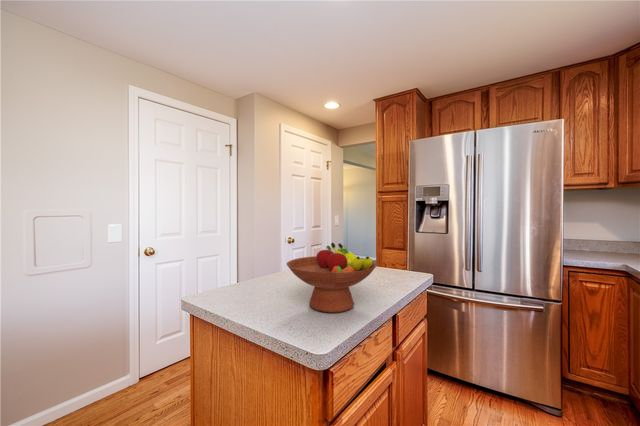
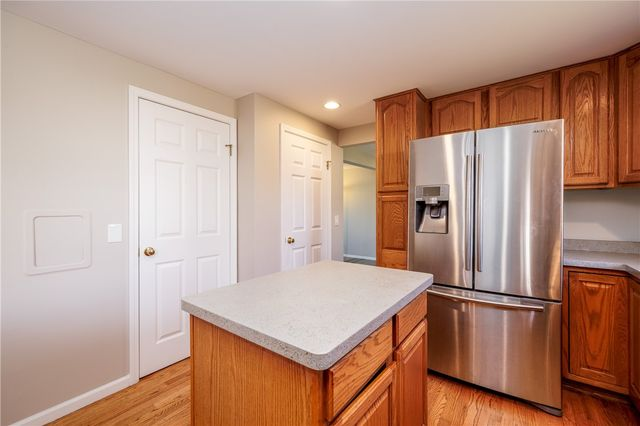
- fruit bowl [286,242,378,314]
